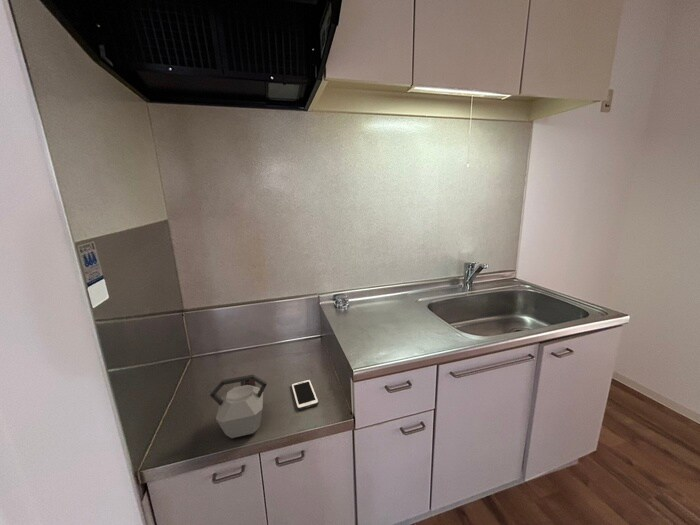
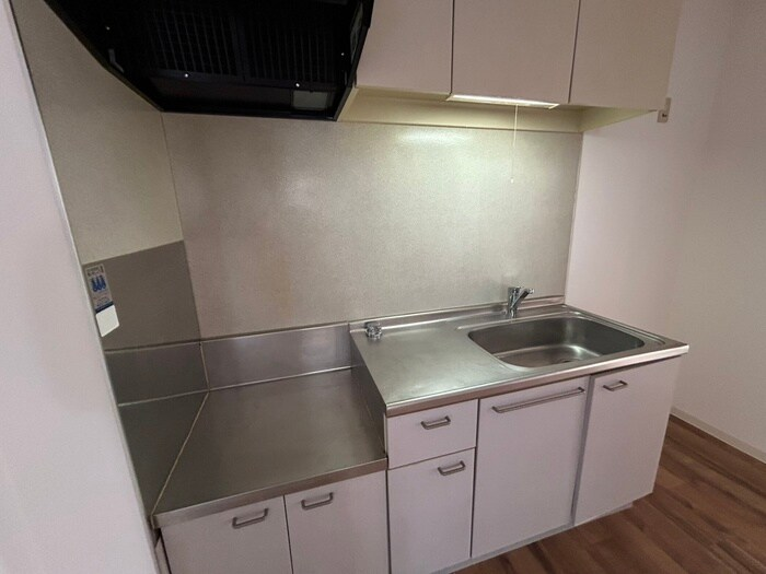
- cell phone [290,378,320,411]
- kettle [209,373,268,439]
